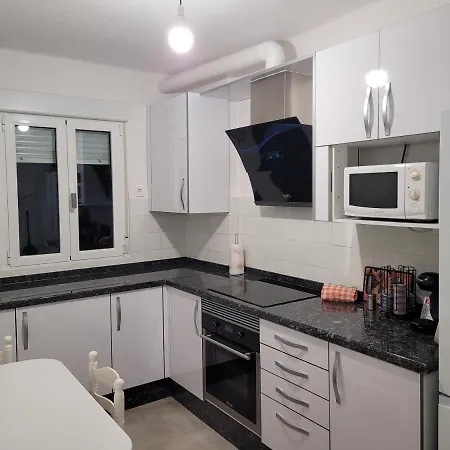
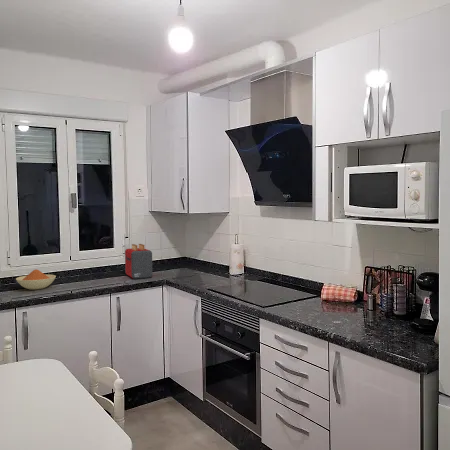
+ toaster [124,243,153,280]
+ bowl [15,268,57,291]
